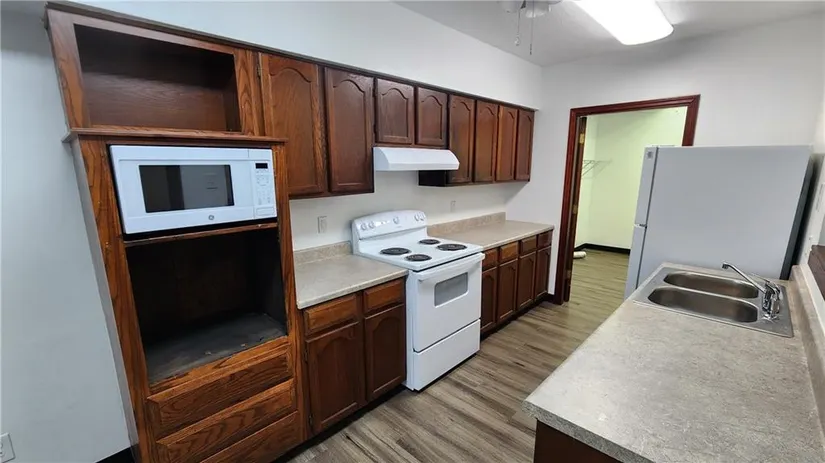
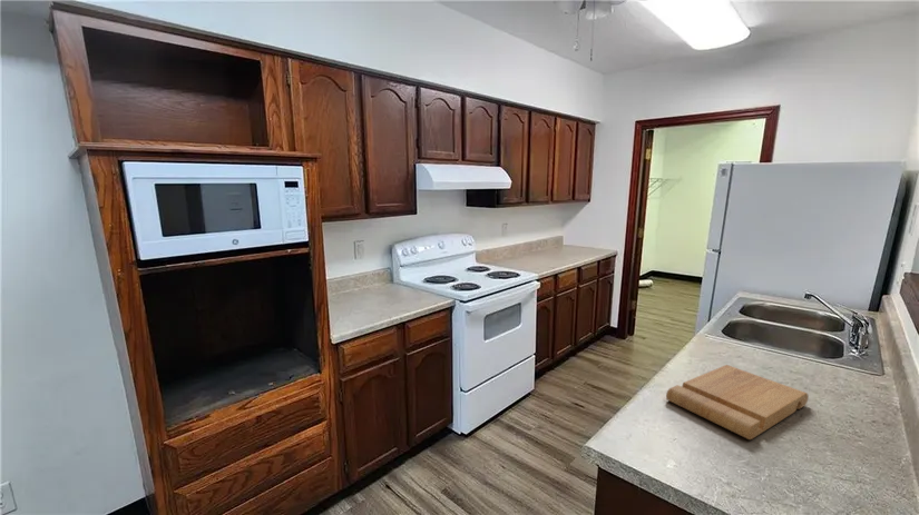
+ cutting board [665,364,810,440]
